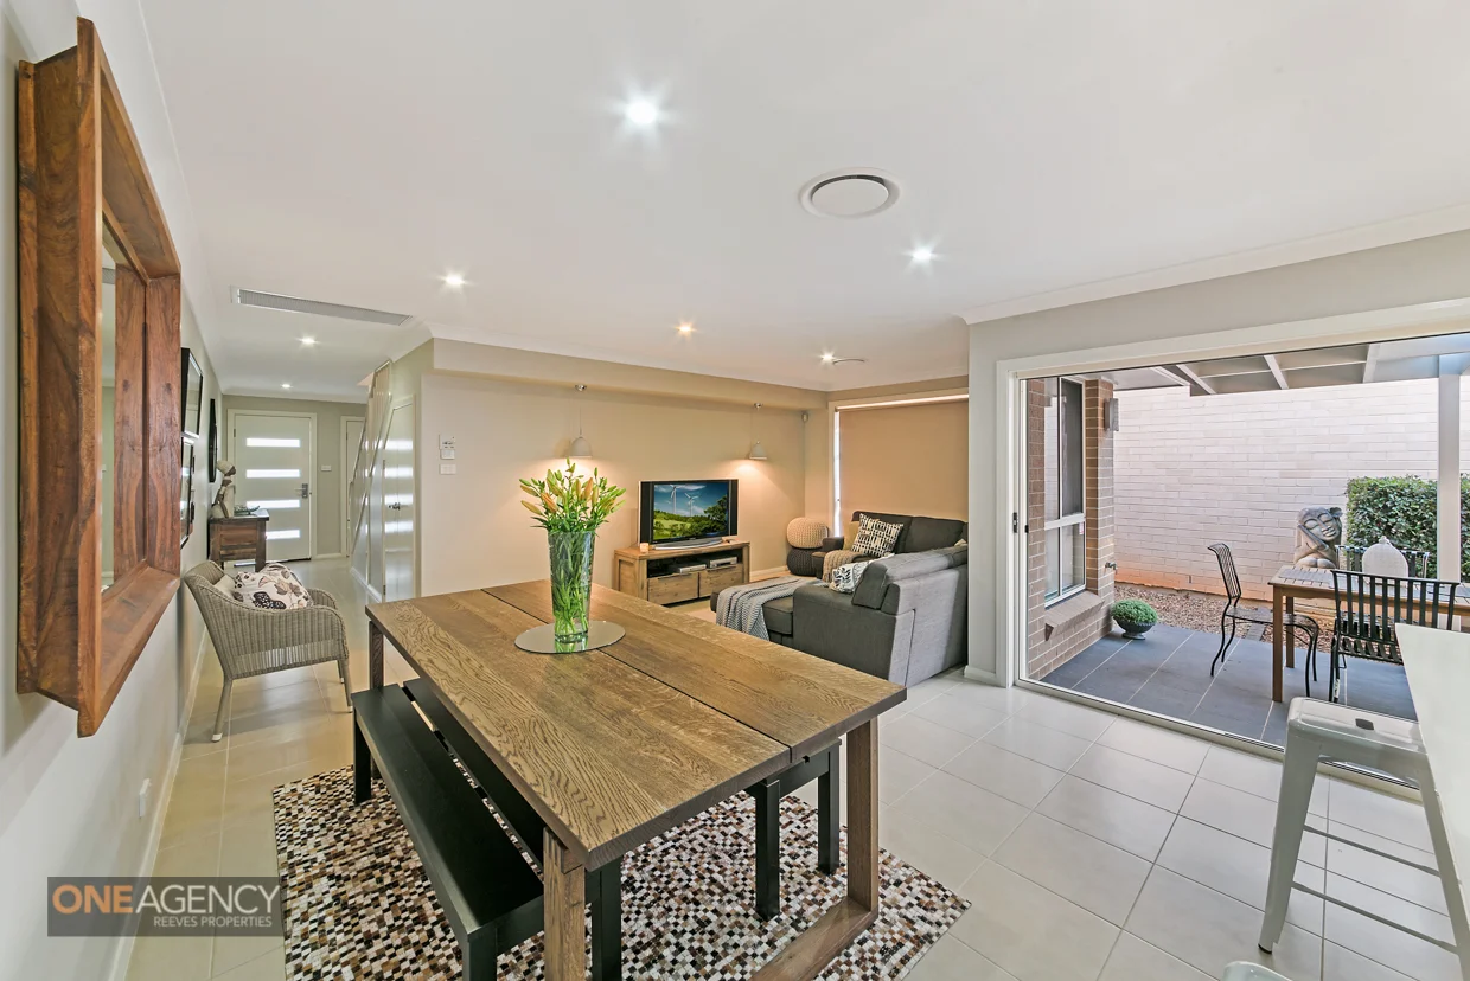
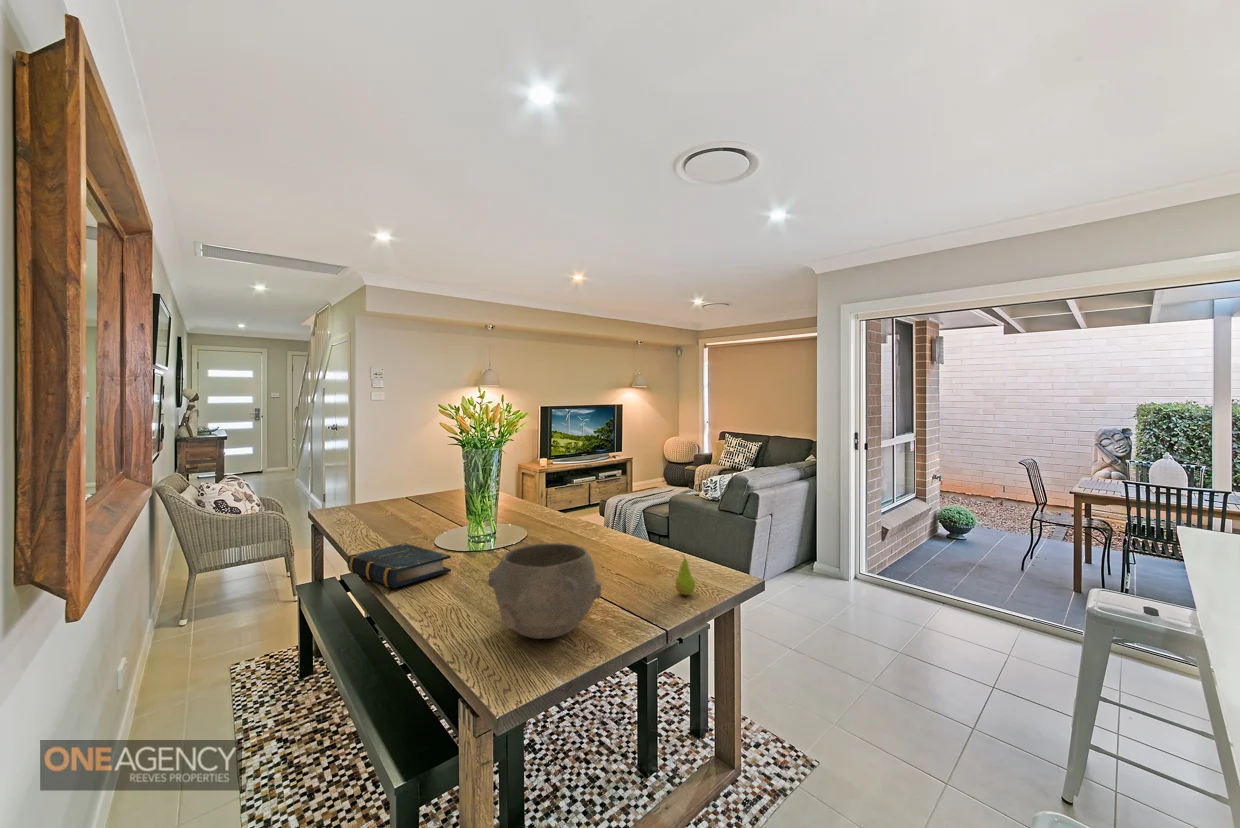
+ book [346,542,452,589]
+ bowl [487,542,602,640]
+ fruit [674,553,696,596]
